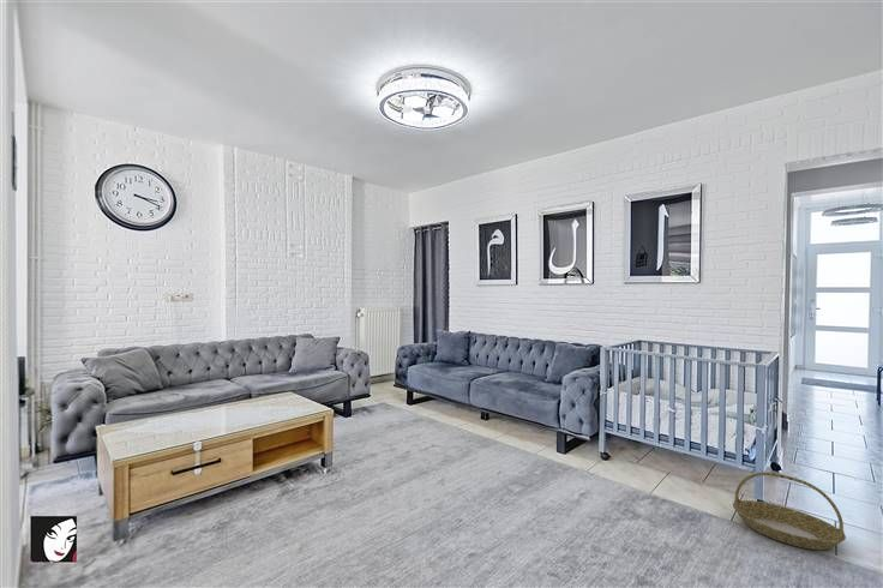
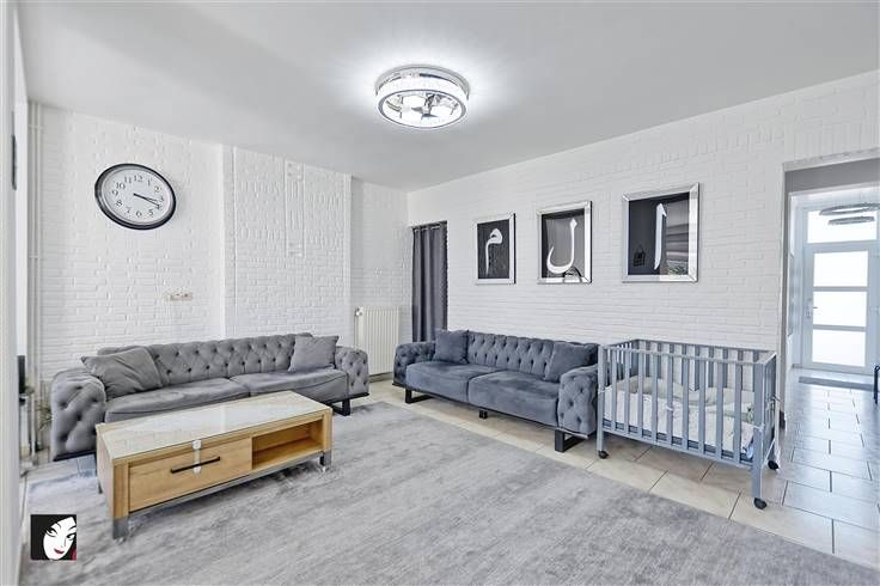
- basket [732,472,847,551]
